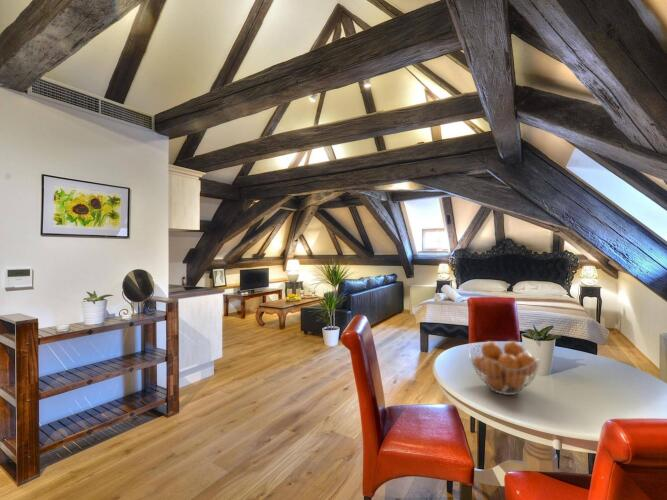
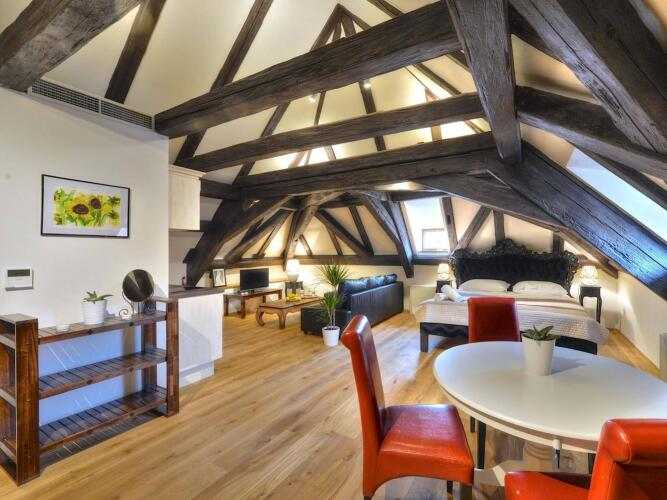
- fruit basket [468,340,541,396]
